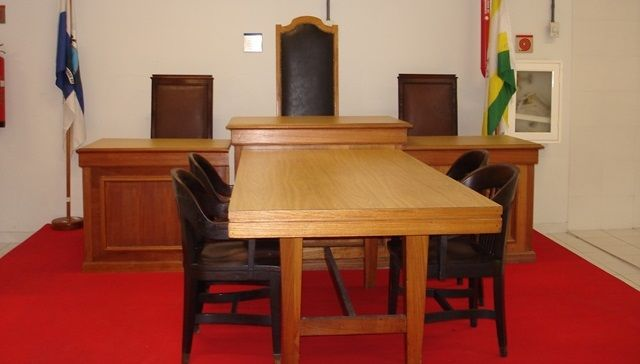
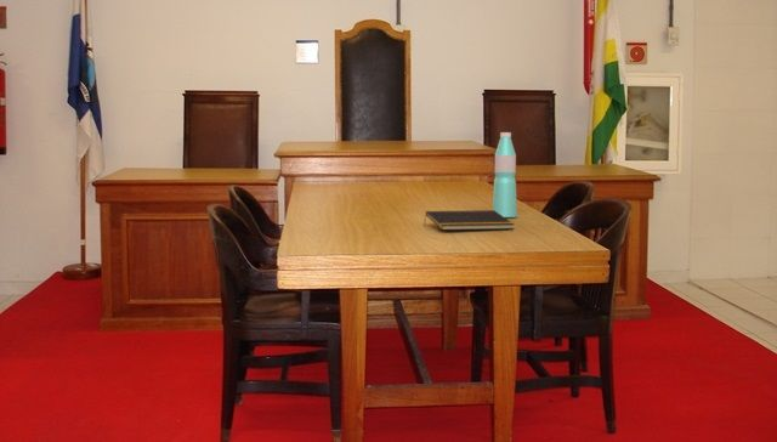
+ water bottle [492,131,518,219]
+ notepad [422,209,515,231]
